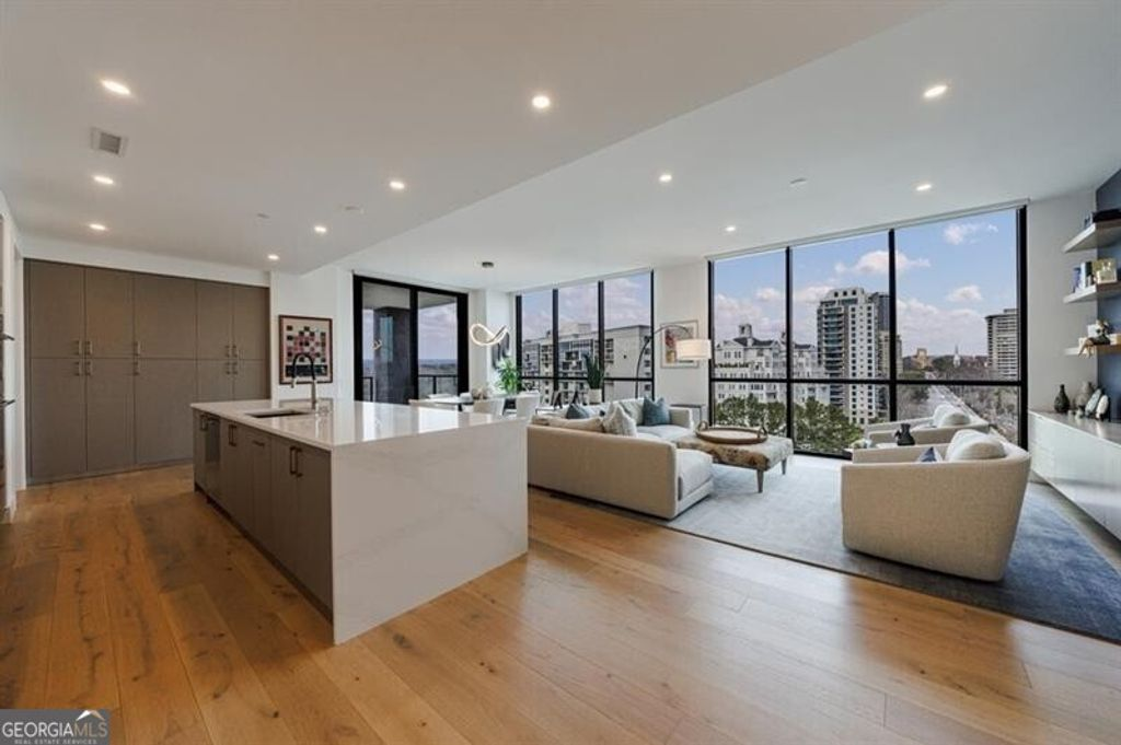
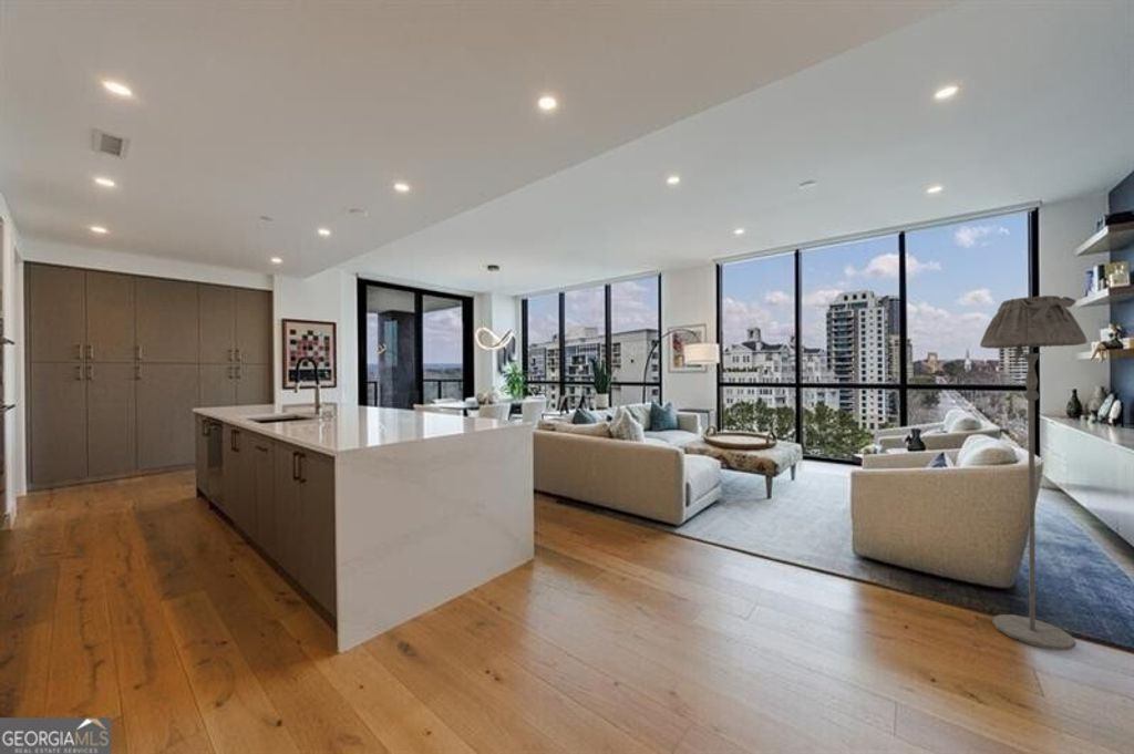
+ floor lamp [979,295,1089,651]
